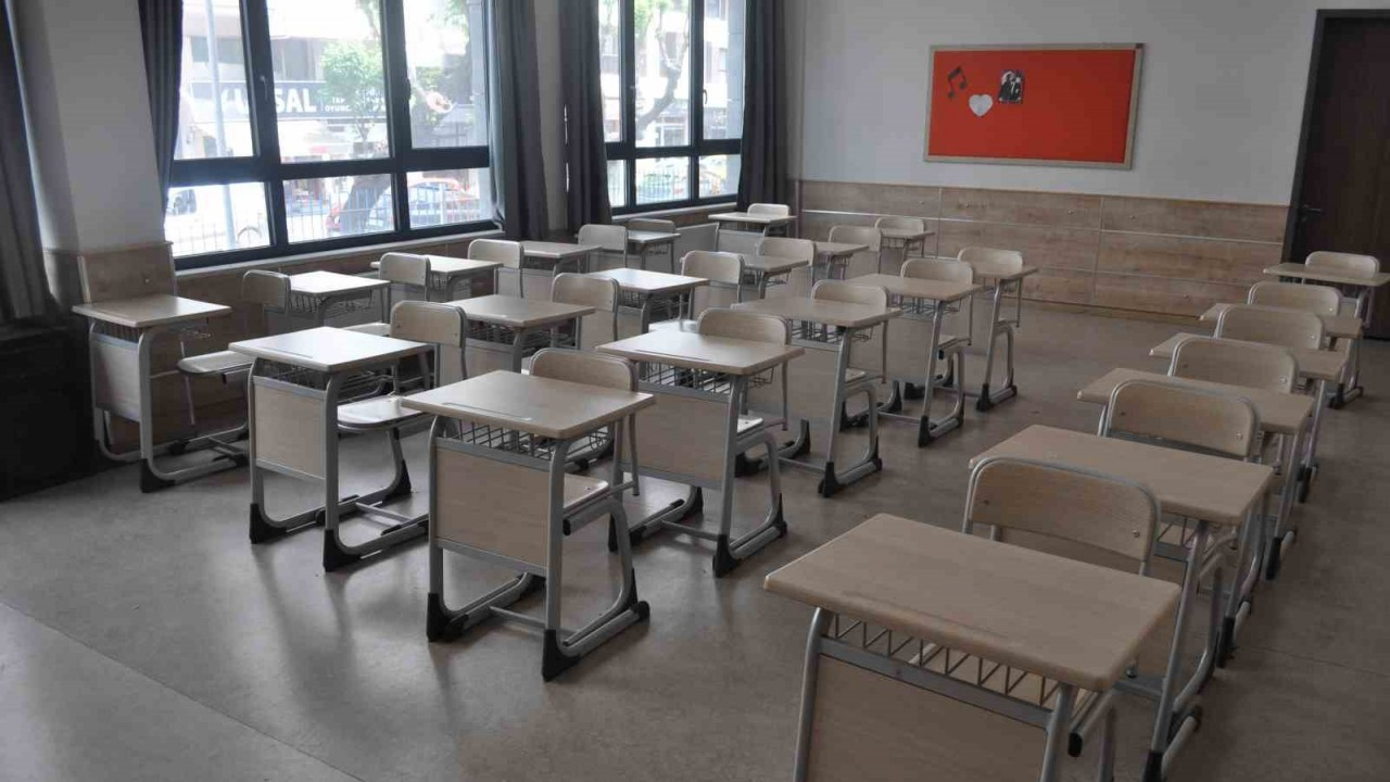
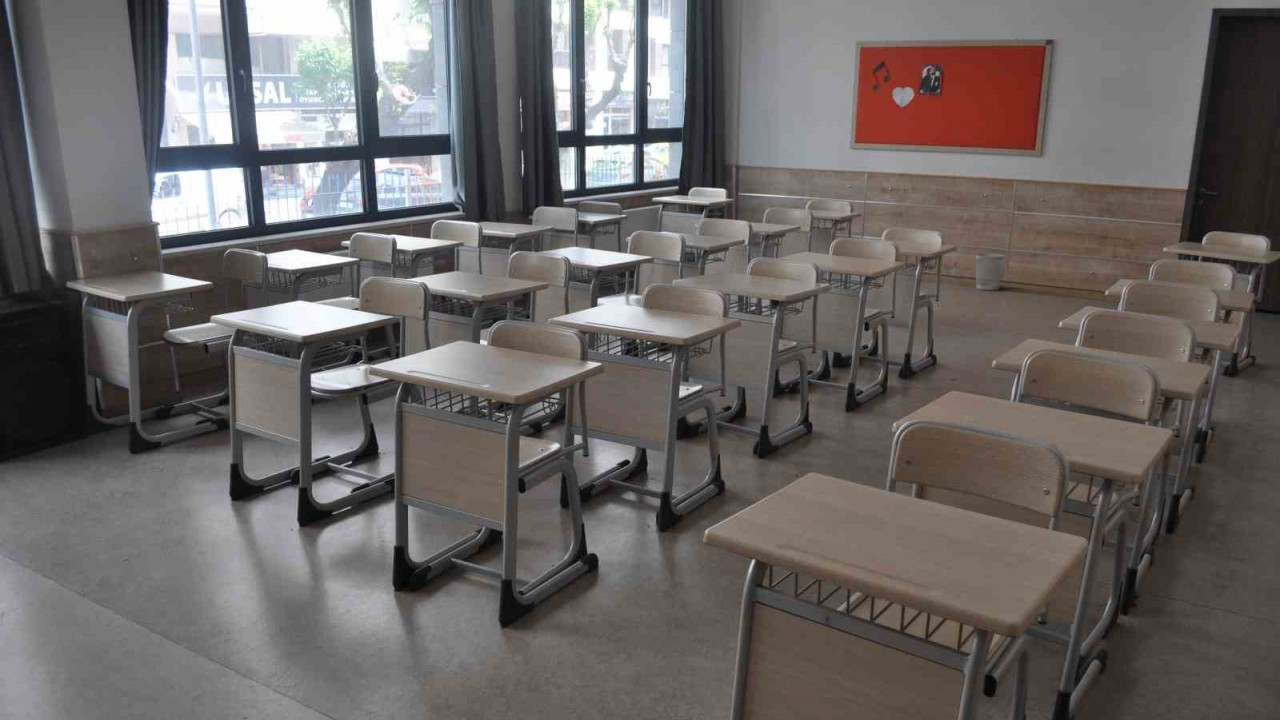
+ wastebasket [975,252,1006,291]
